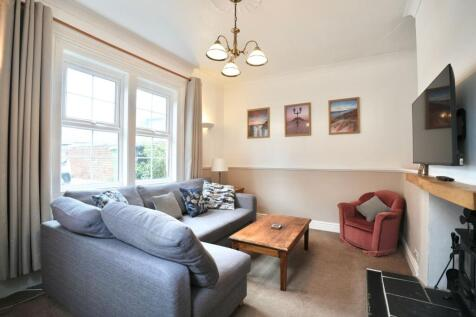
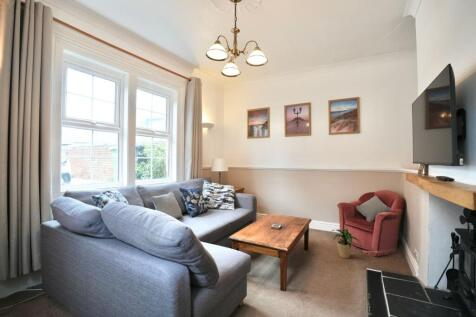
+ potted plant [331,228,361,259]
